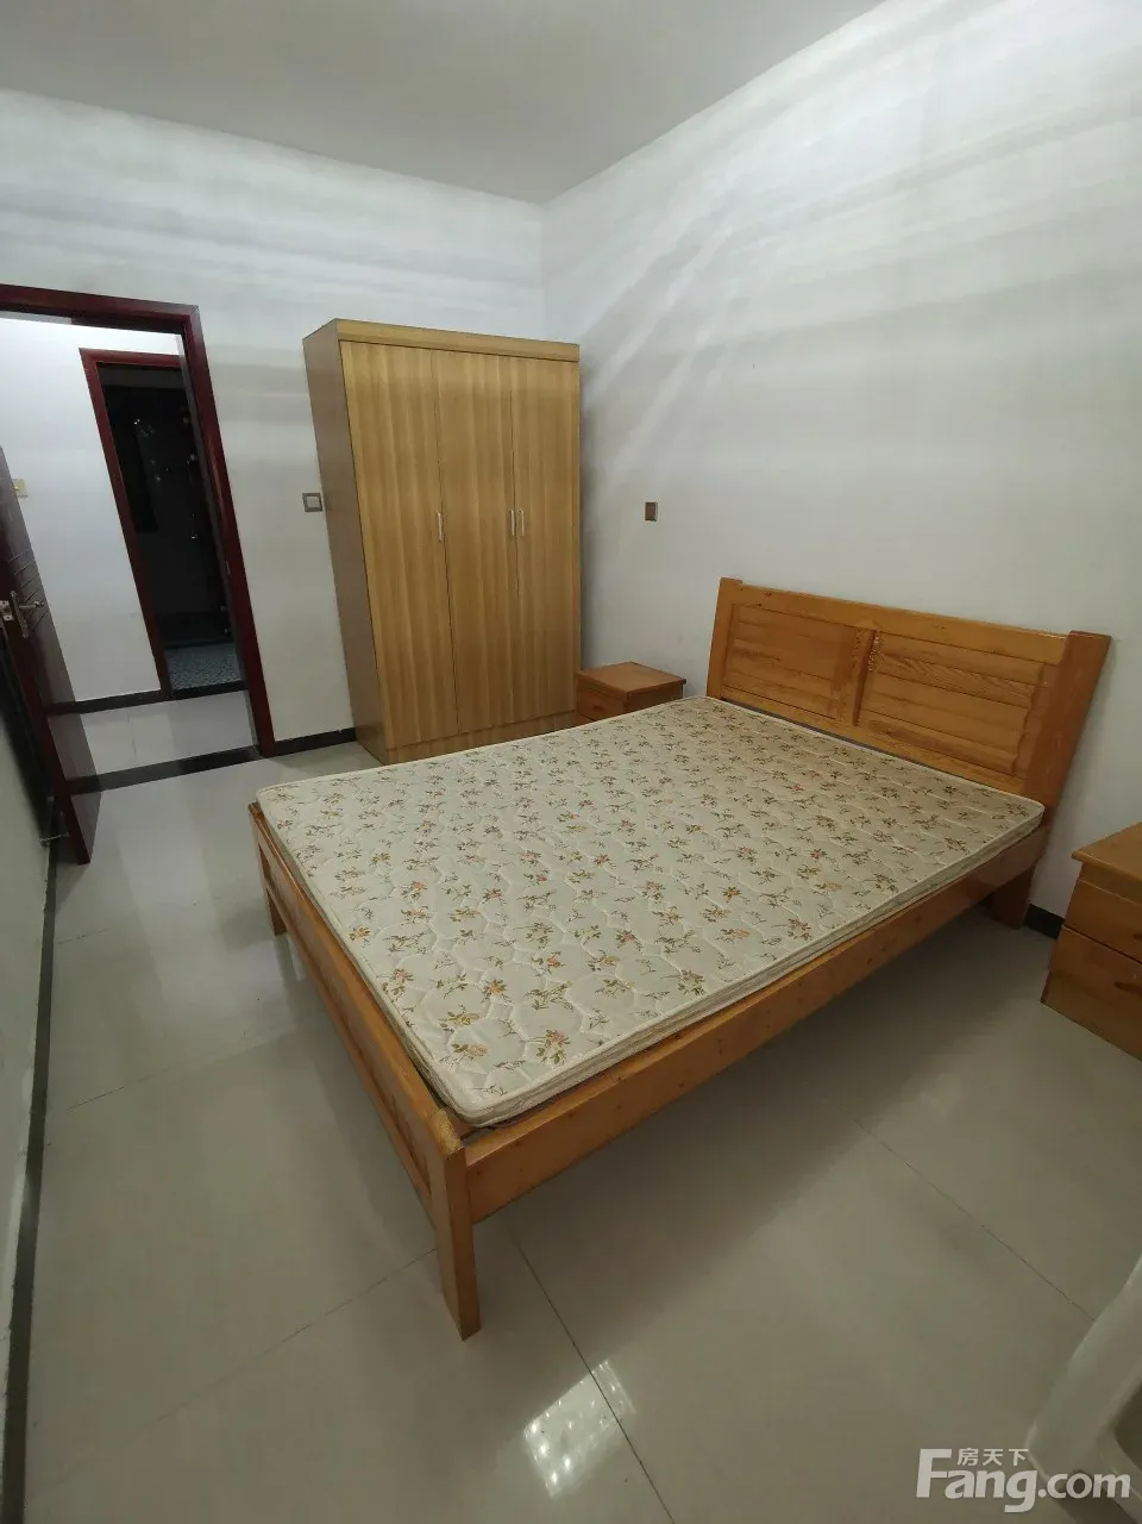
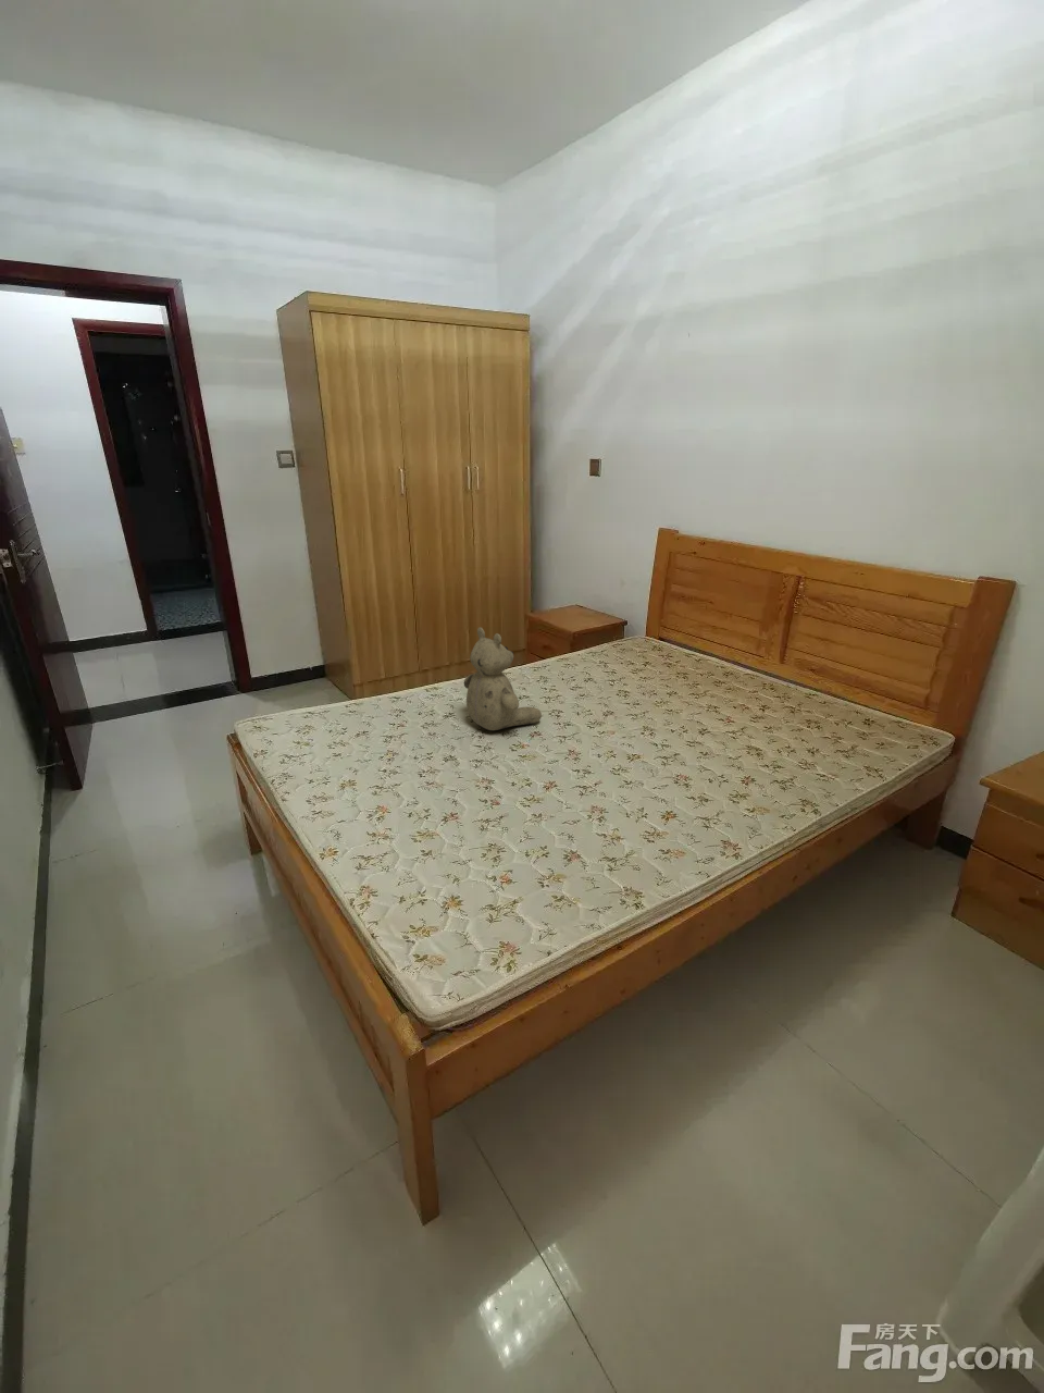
+ teddy bear [463,626,543,732]
